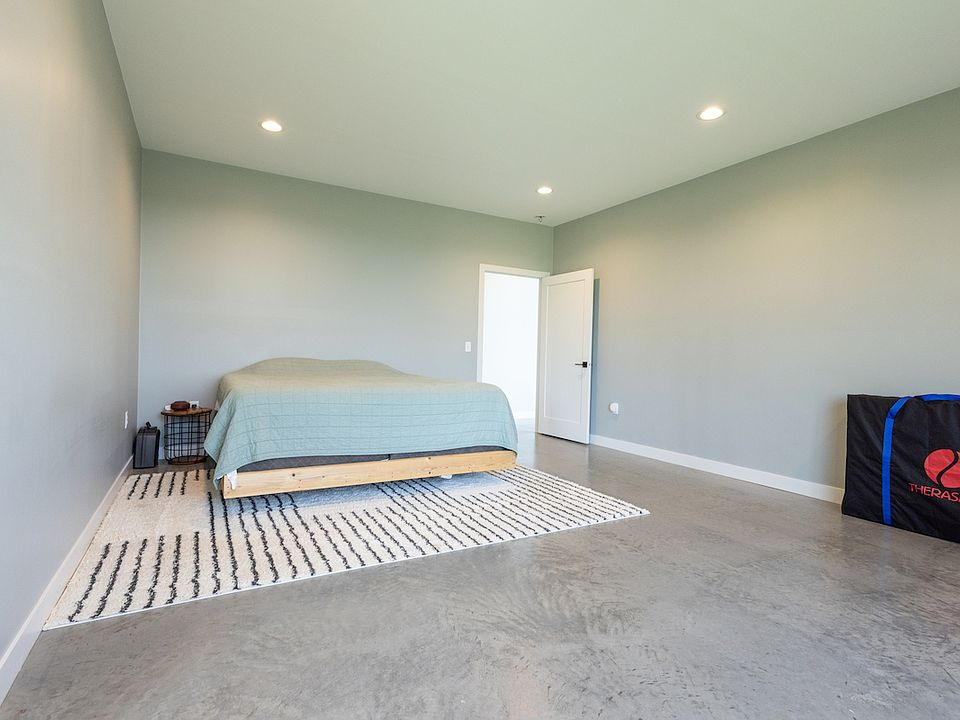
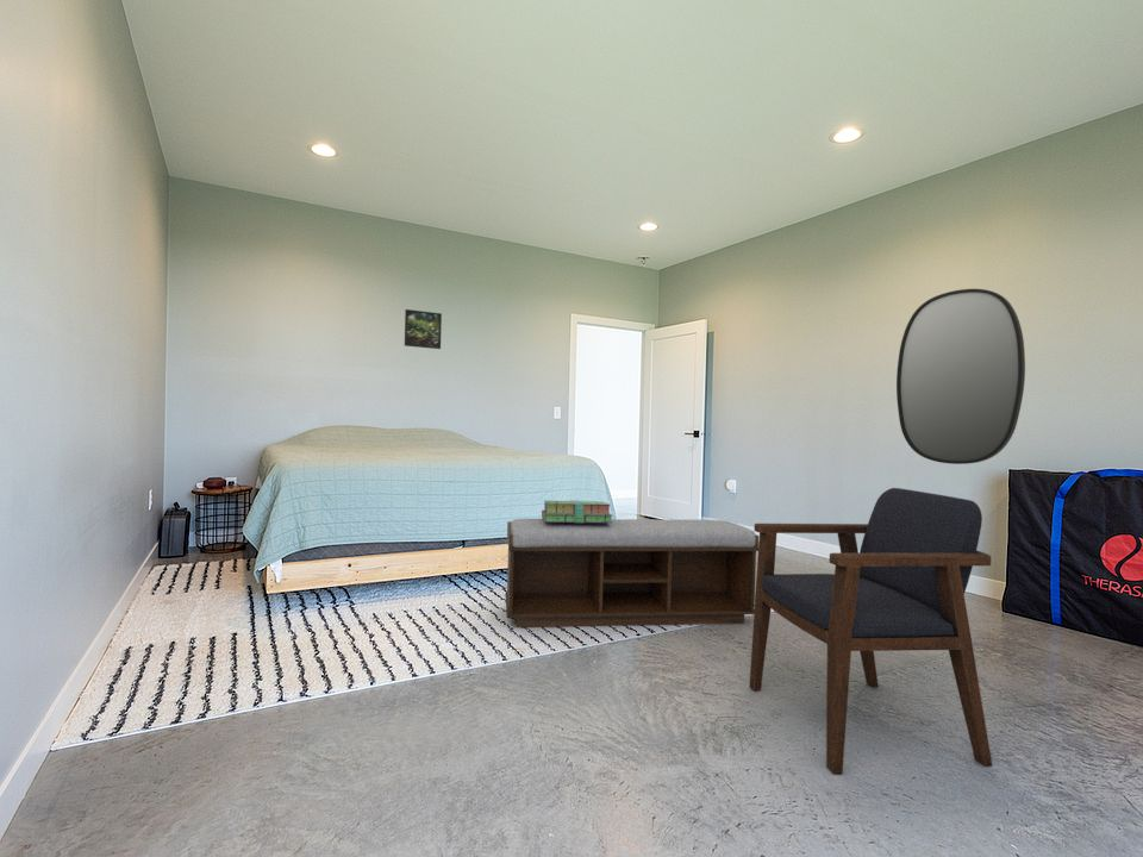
+ bench [505,518,760,628]
+ home mirror [895,288,1026,465]
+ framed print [404,308,443,350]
+ armchair [749,487,993,776]
+ stack of books [541,500,613,523]
